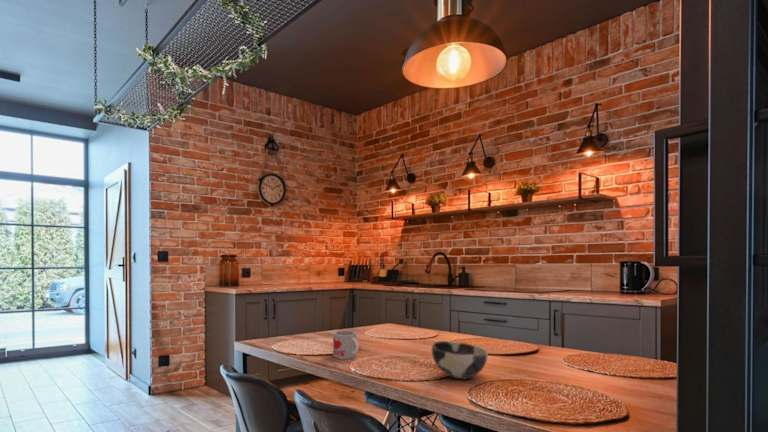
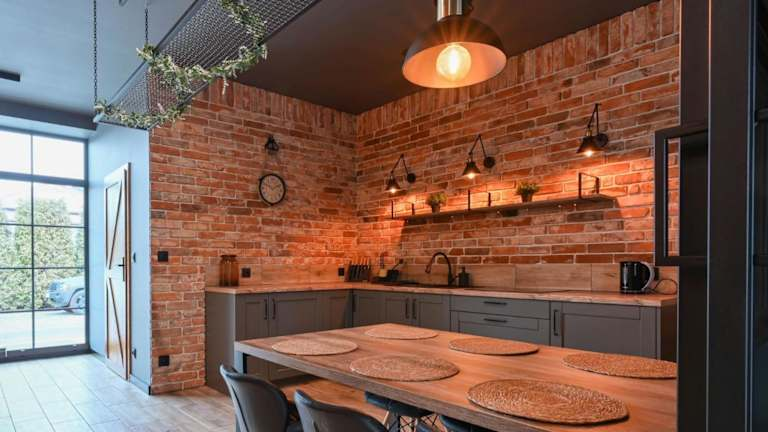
- bowl [431,340,489,381]
- mug [332,329,360,360]
